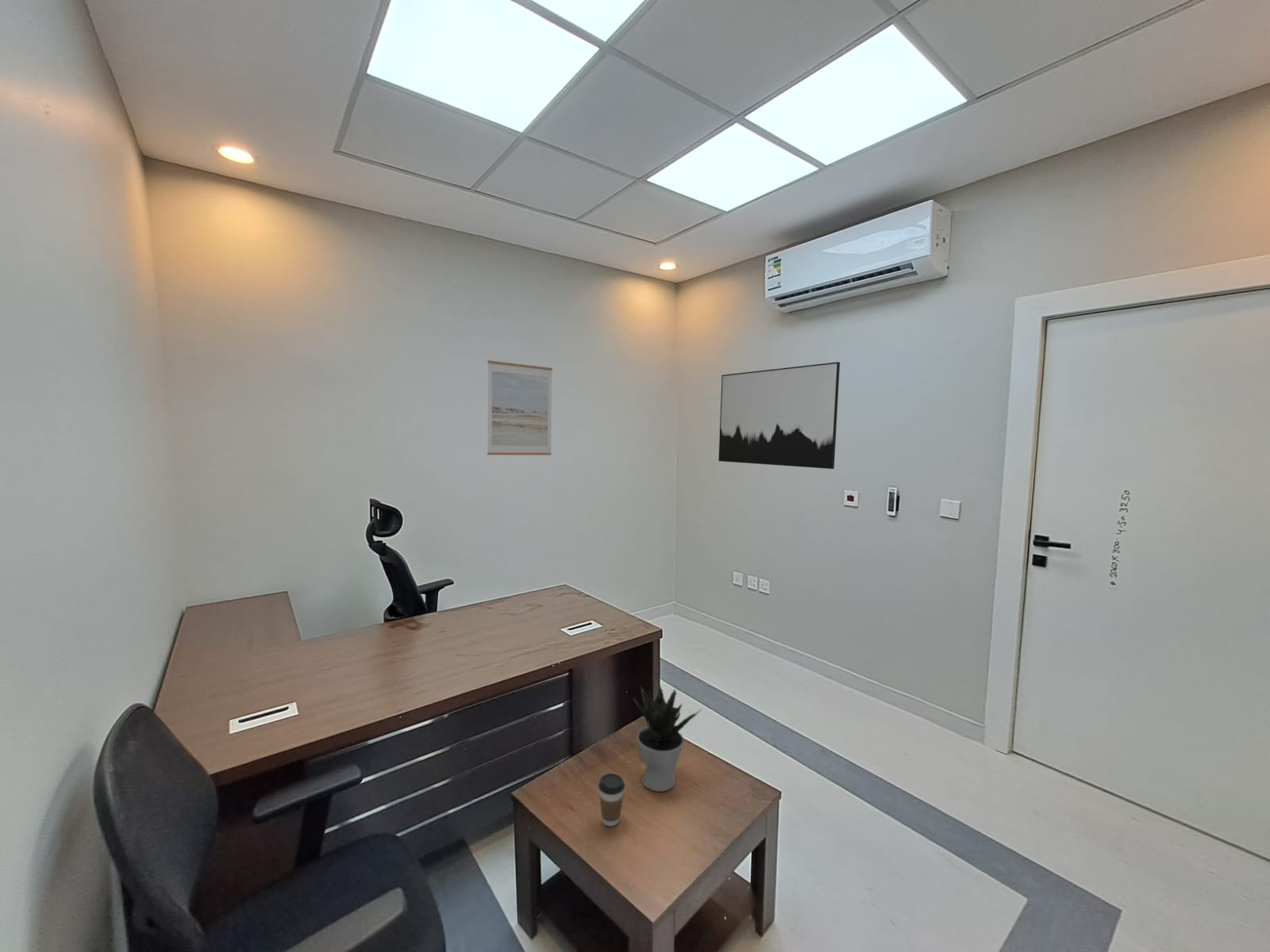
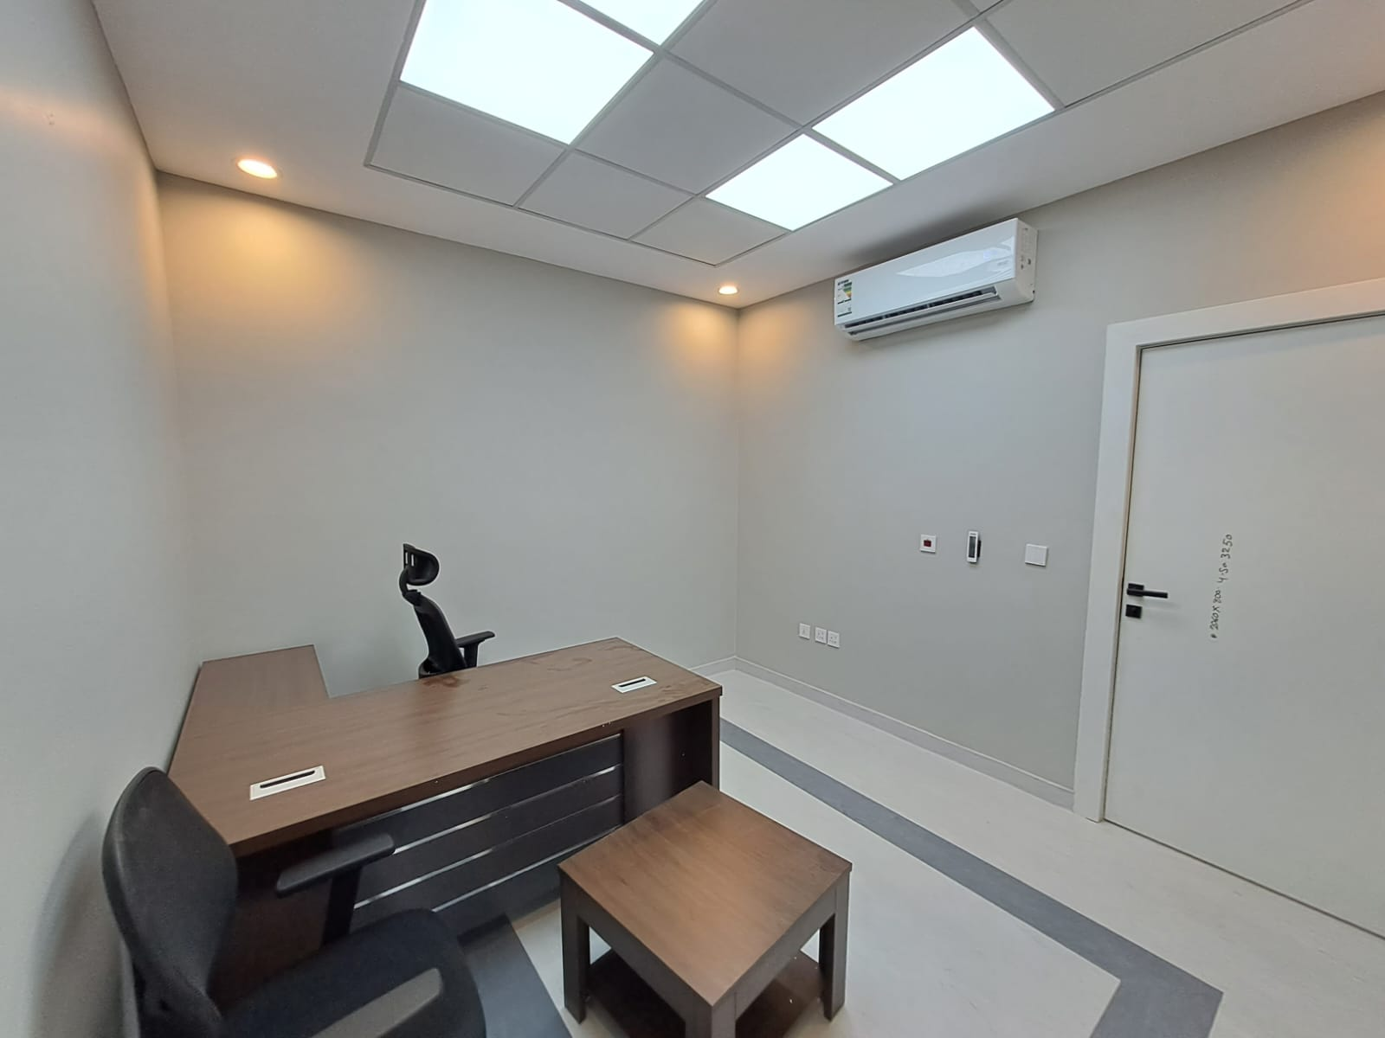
- wall art [487,359,553,456]
- wall art [718,361,841,470]
- coffee cup [598,773,625,827]
- potted plant [633,680,703,793]
